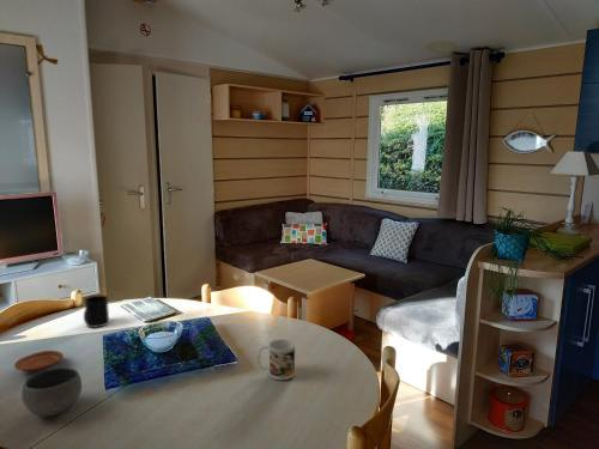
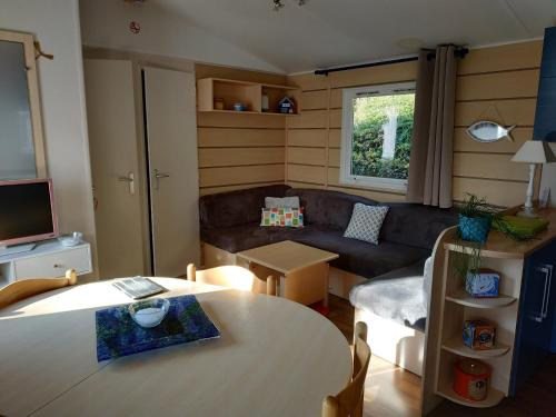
- plate [13,350,65,374]
- bowl [20,366,83,418]
- mug [256,338,296,381]
- mug [83,295,110,329]
